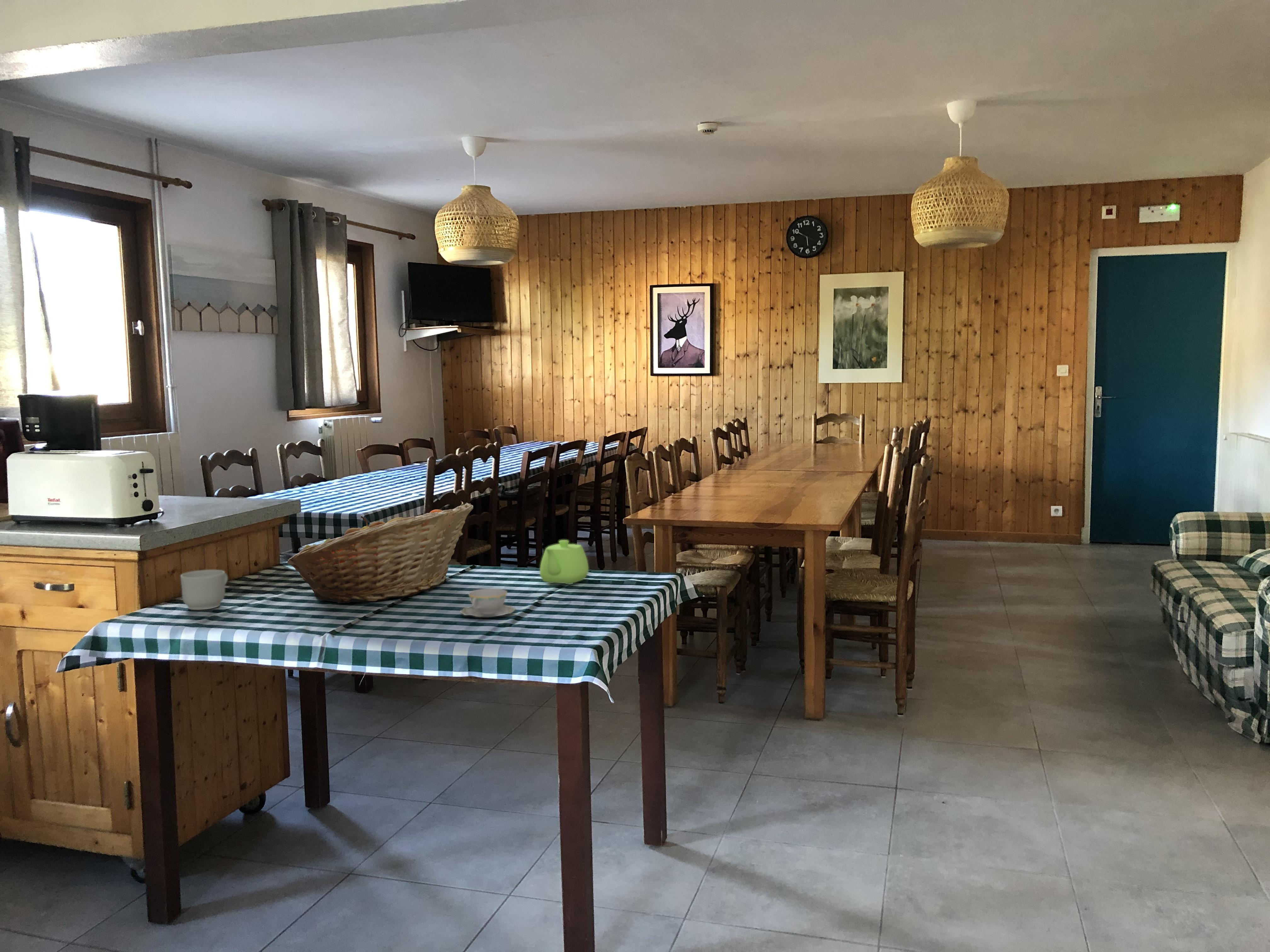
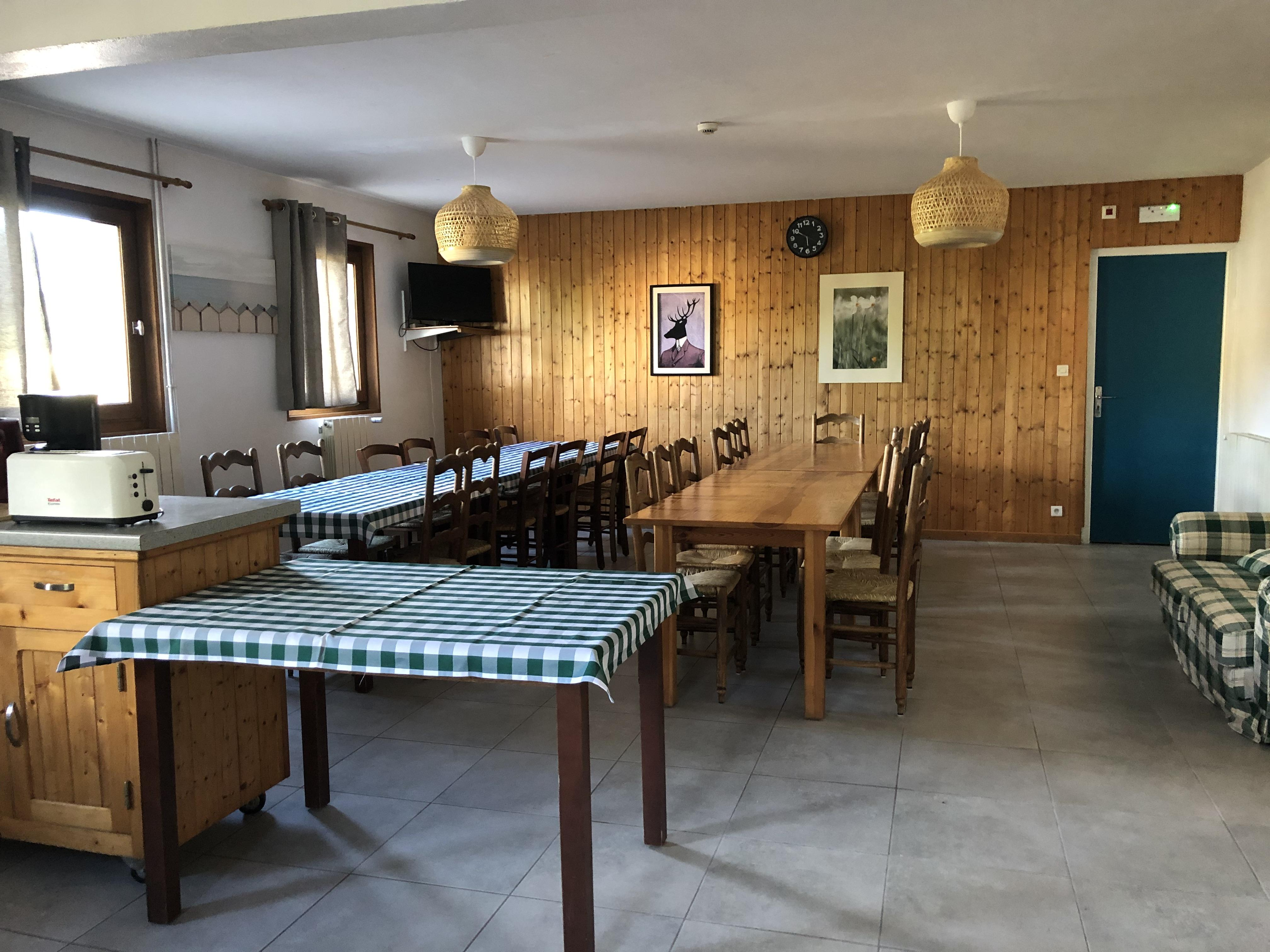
- fruit basket [287,502,474,604]
- mug [180,569,228,610]
- teapot [540,540,589,585]
- chinaware [460,588,516,618]
